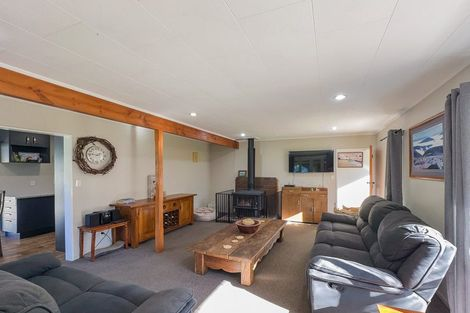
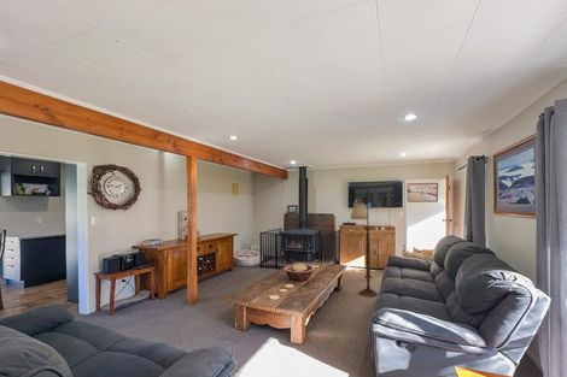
+ floor lamp [350,188,379,299]
